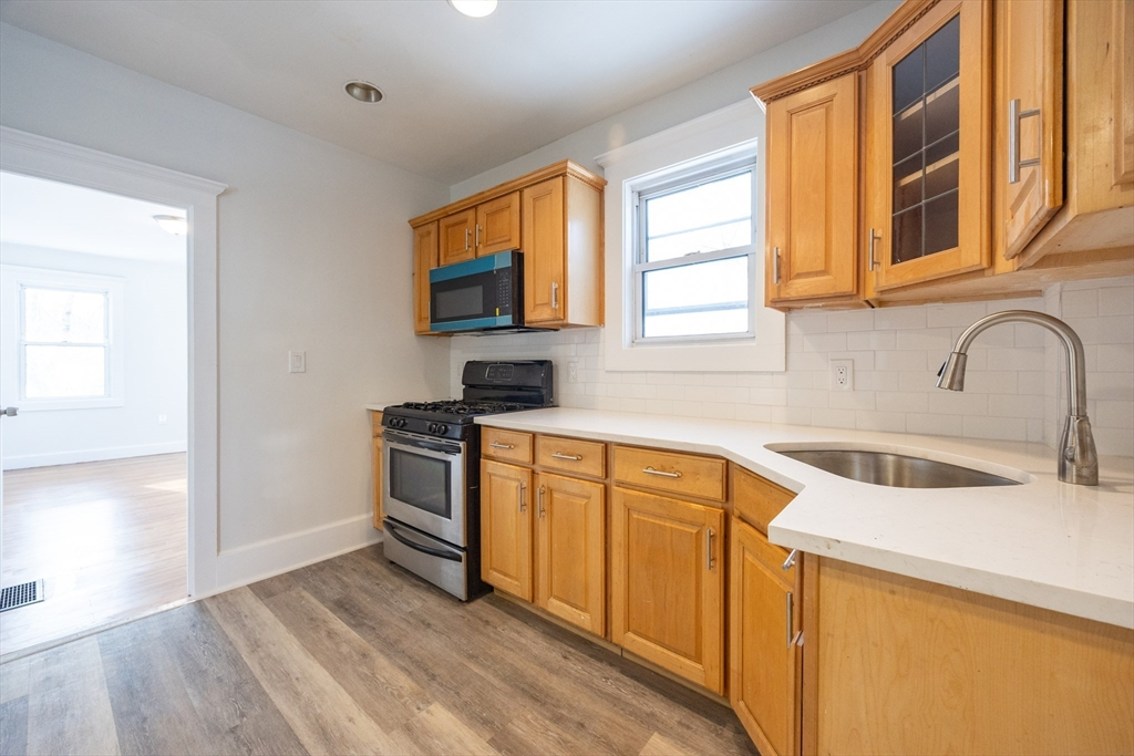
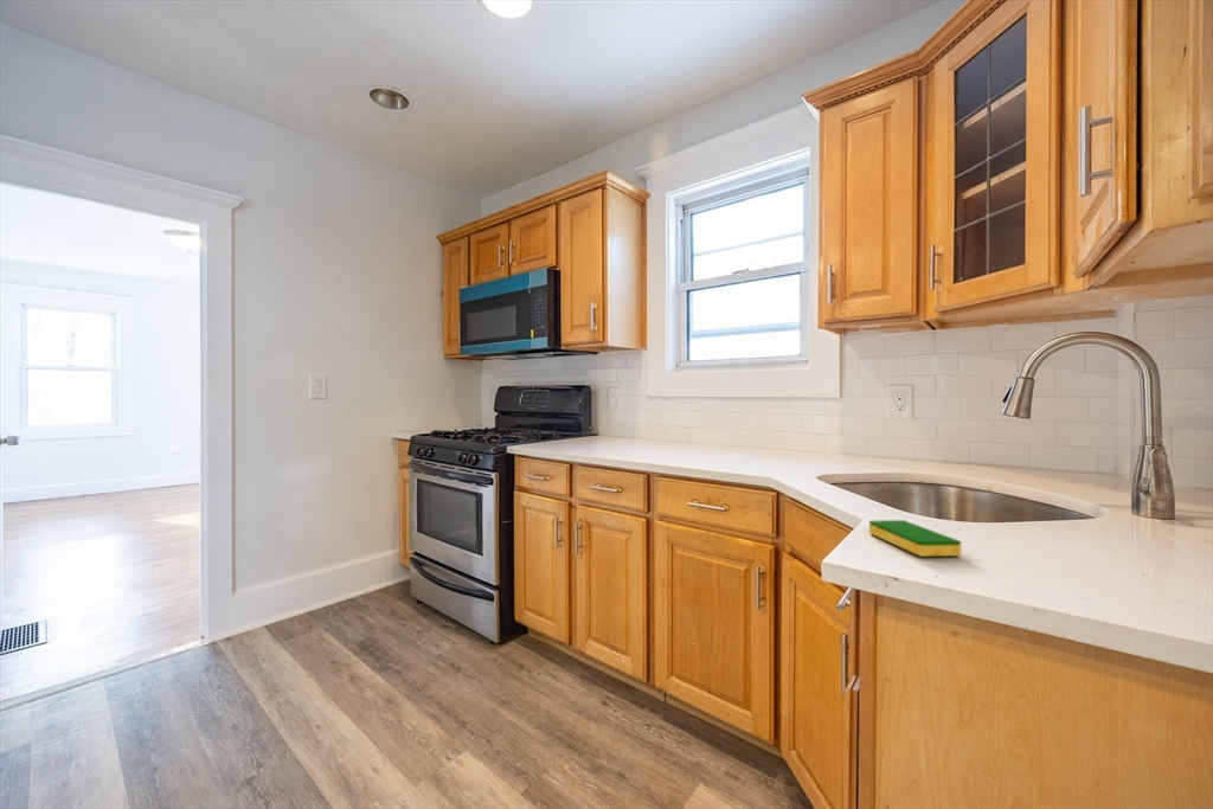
+ dish sponge [868,519,962,558]
